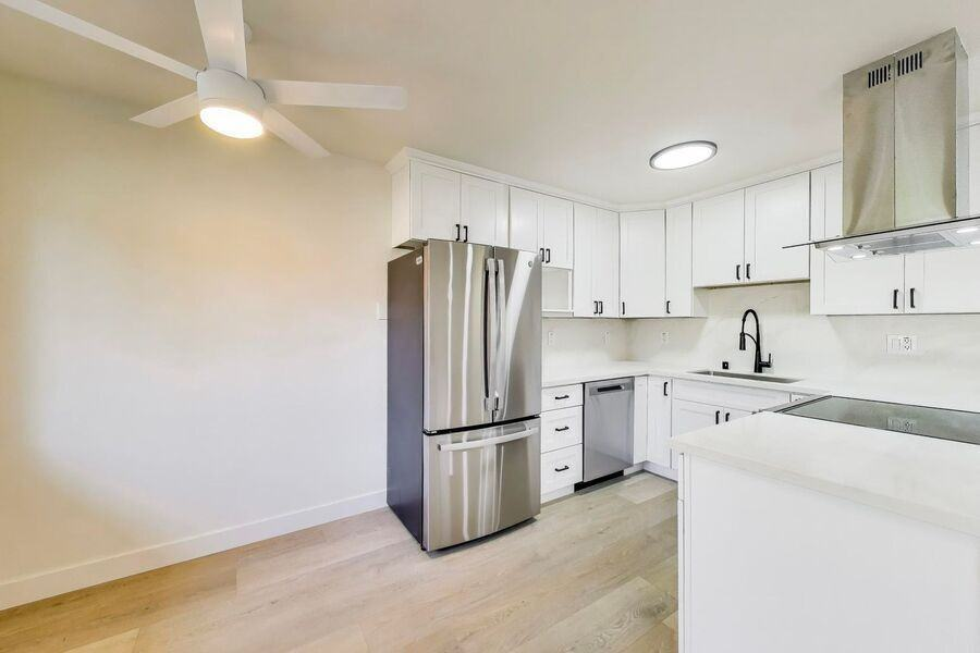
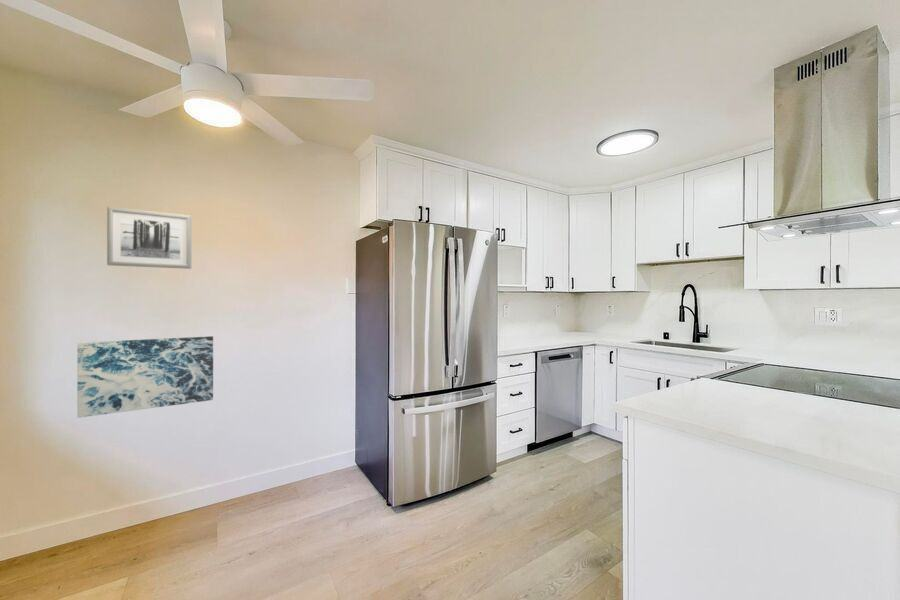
+ wall art [76,335,214,419]
+ wall art [106,206,192,270]
